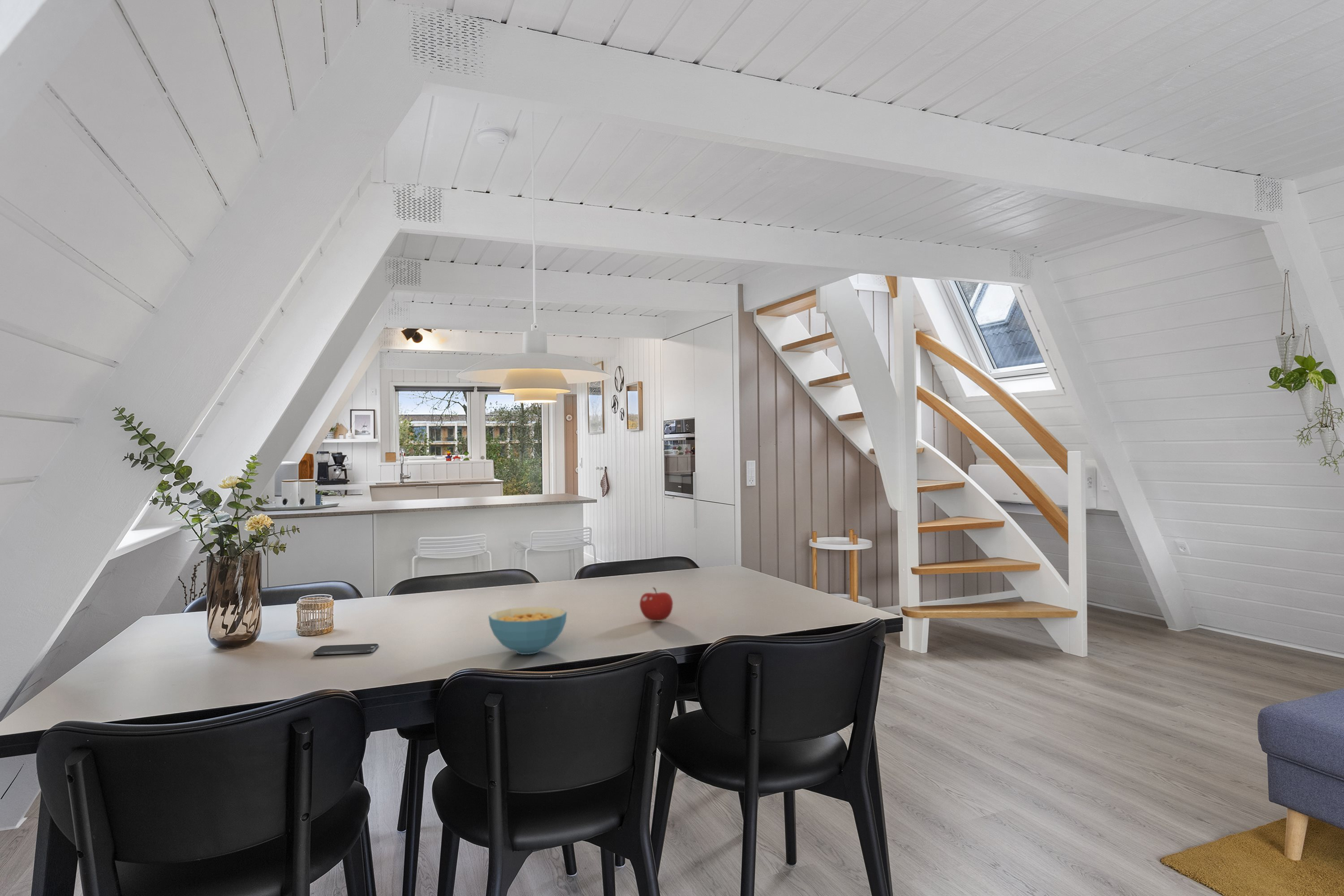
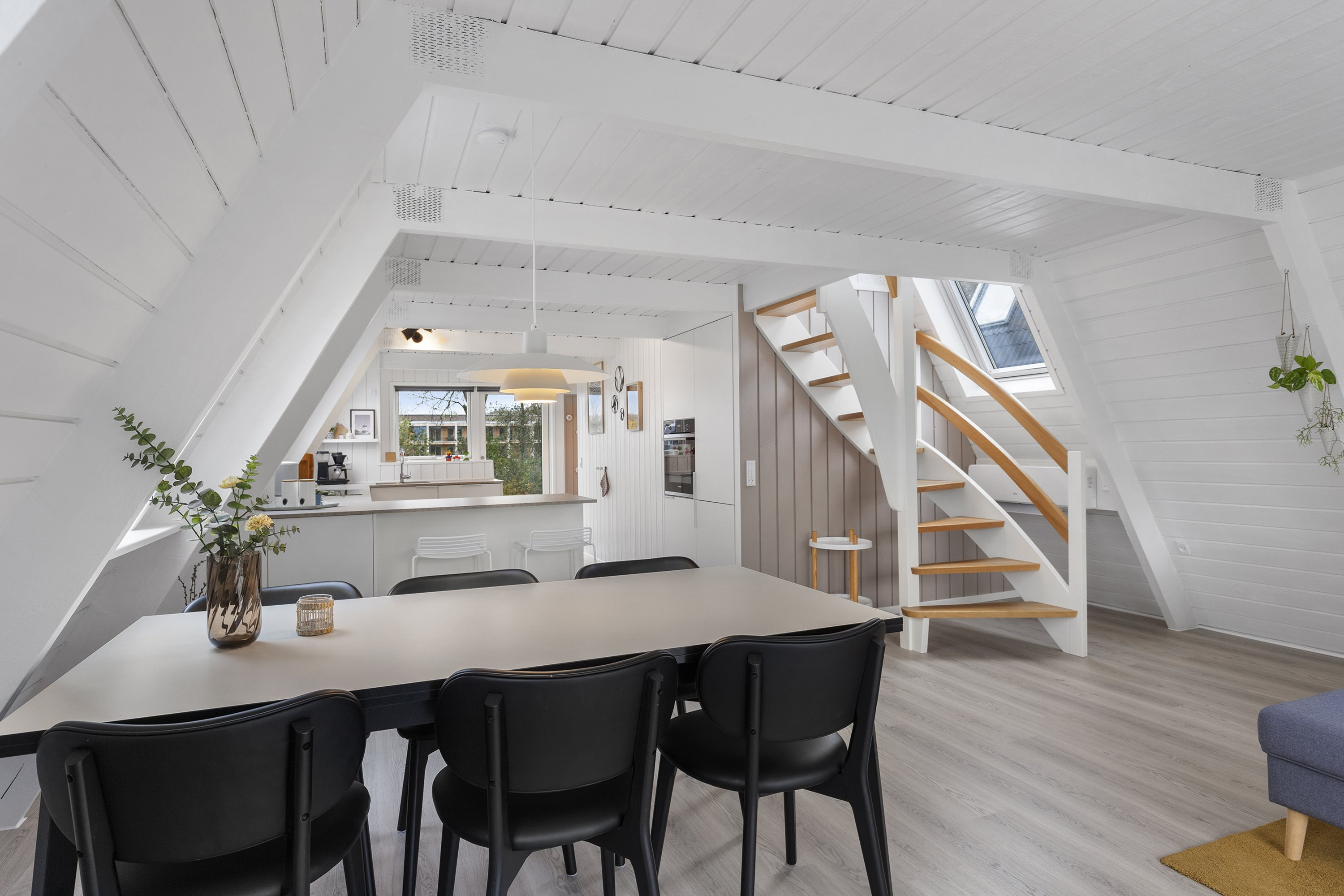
- smartphone [313,643,379,655]
- cereal bowl [488,607,568,655]
- fruit [639,587,673,621]
